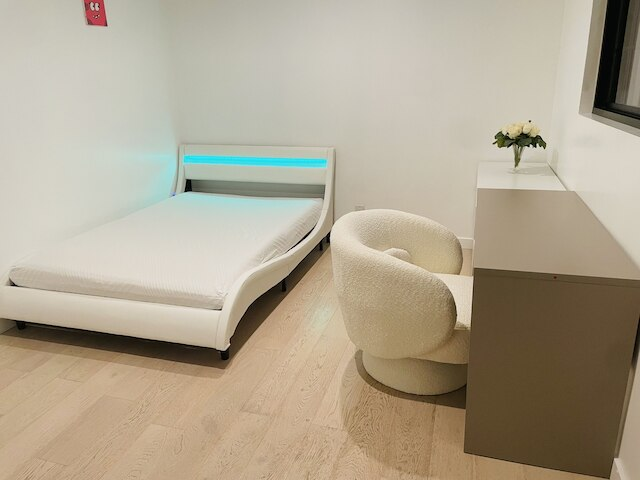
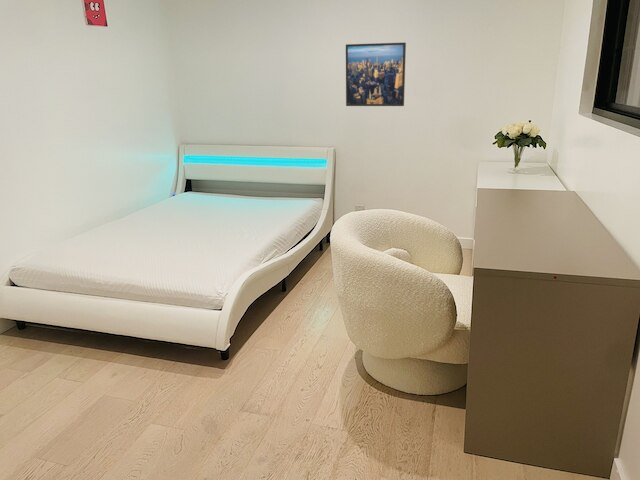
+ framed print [345,42,407,107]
